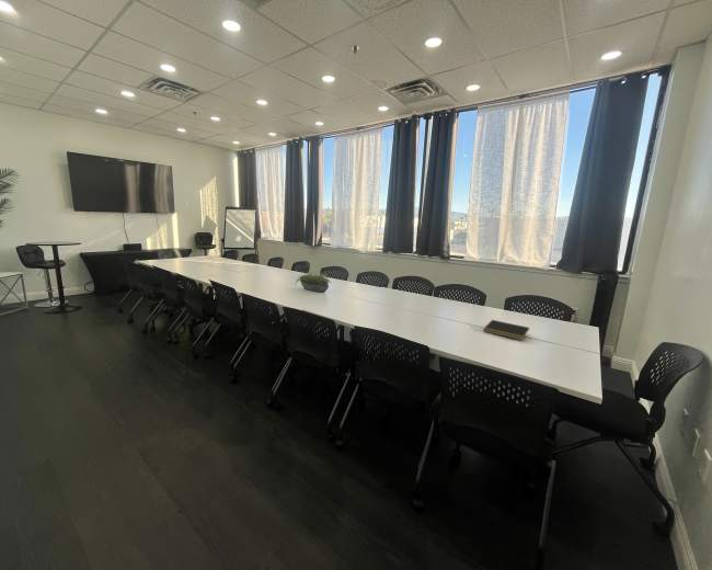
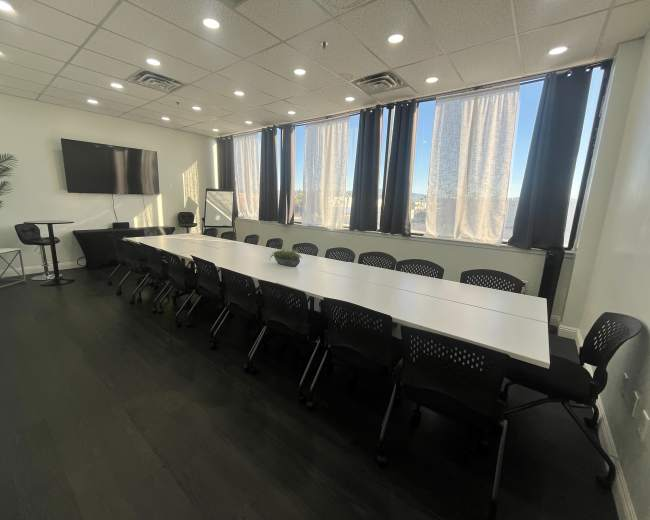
- notepad [482,319,530,341]
